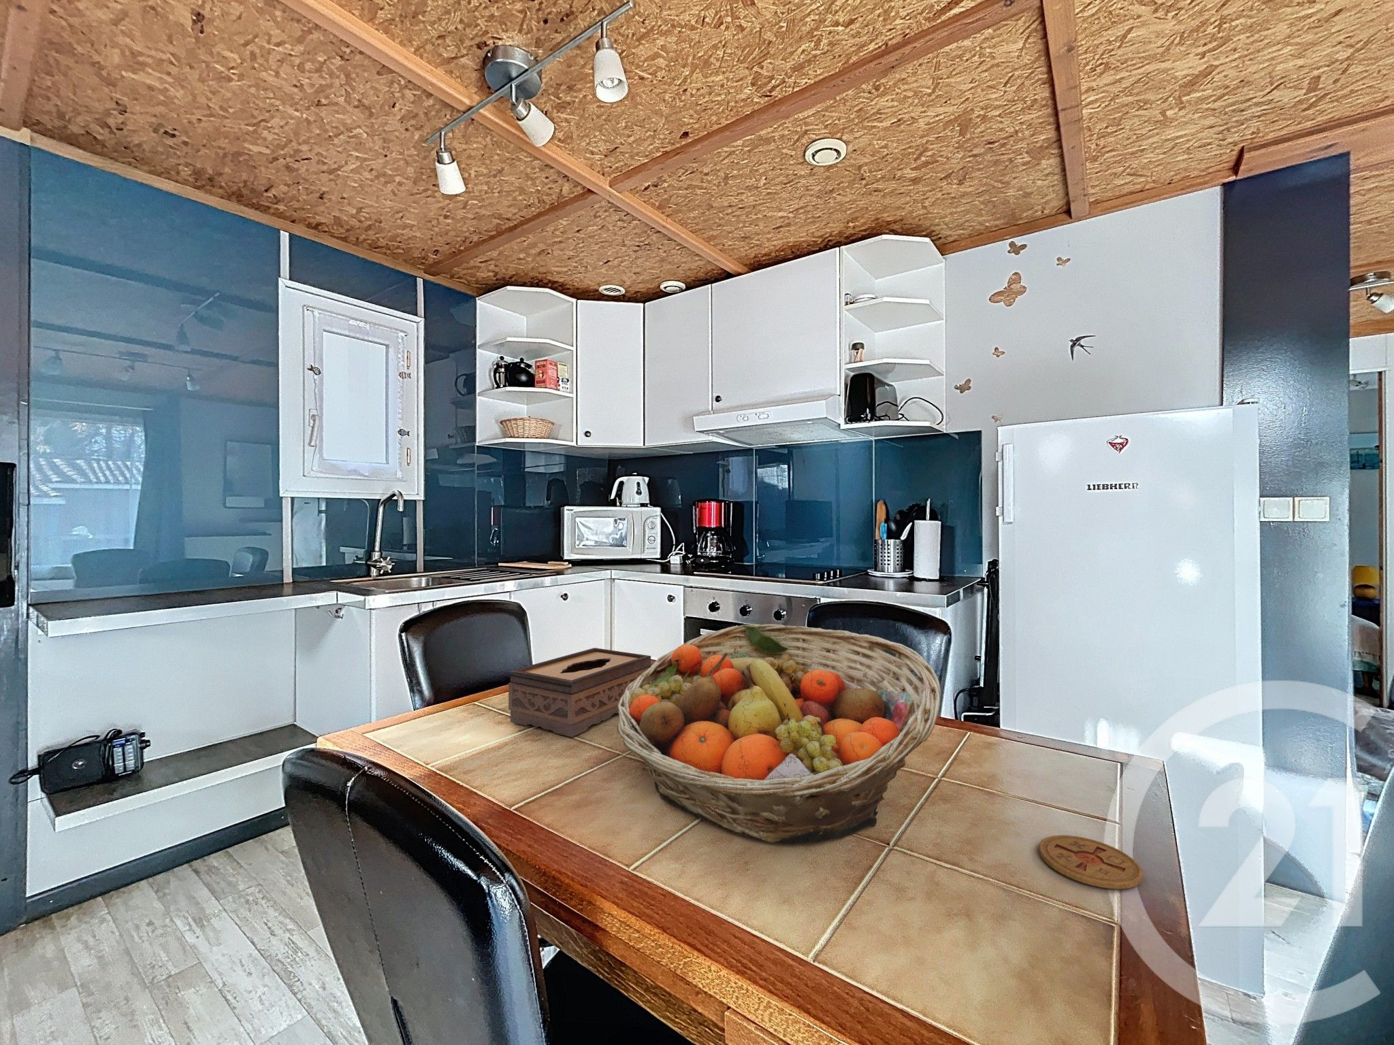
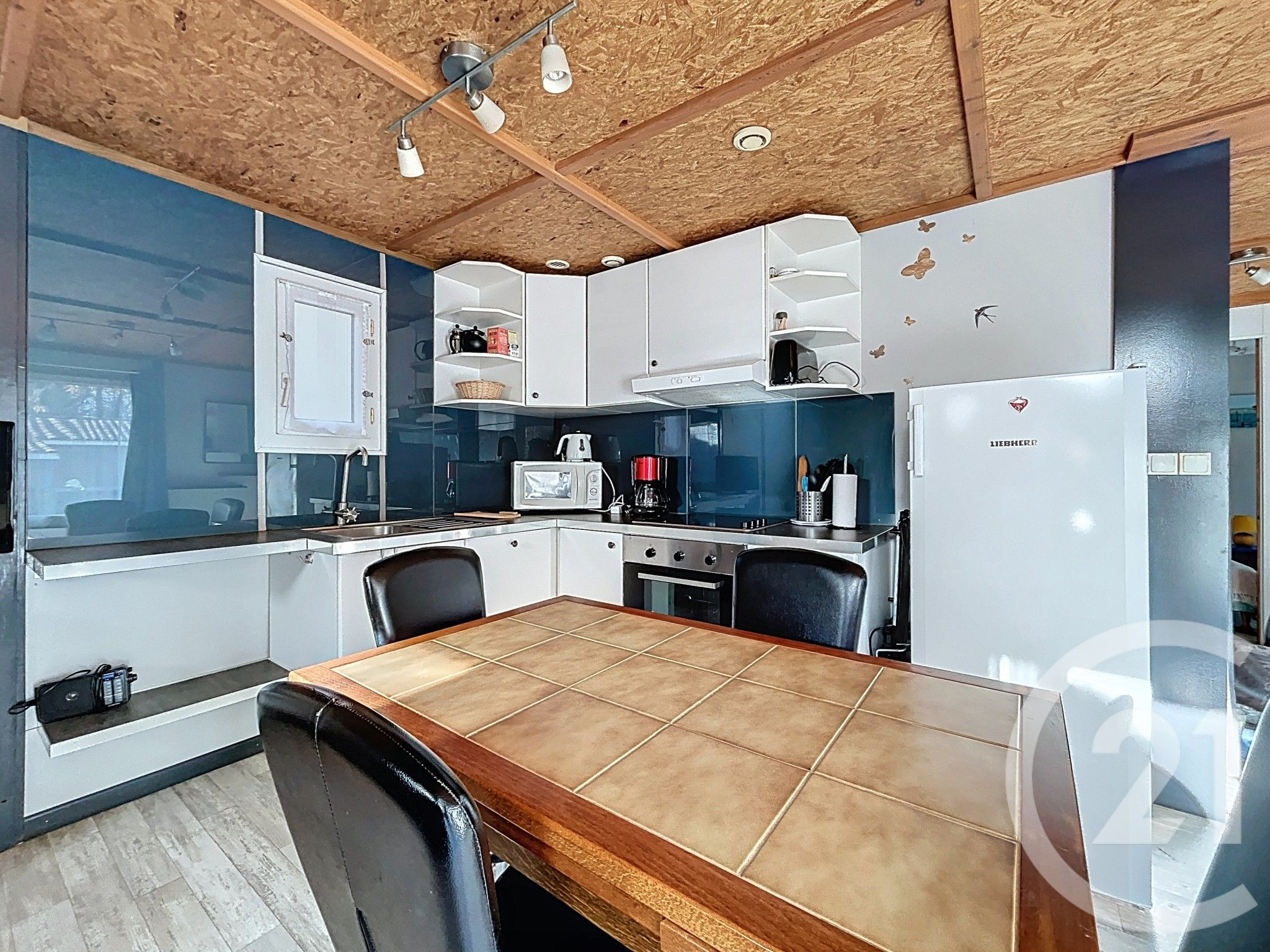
- coaster [1038,834,1144,890]
- tissue box [508,647,651,738]
- fruit basket [616,623,942,844]
